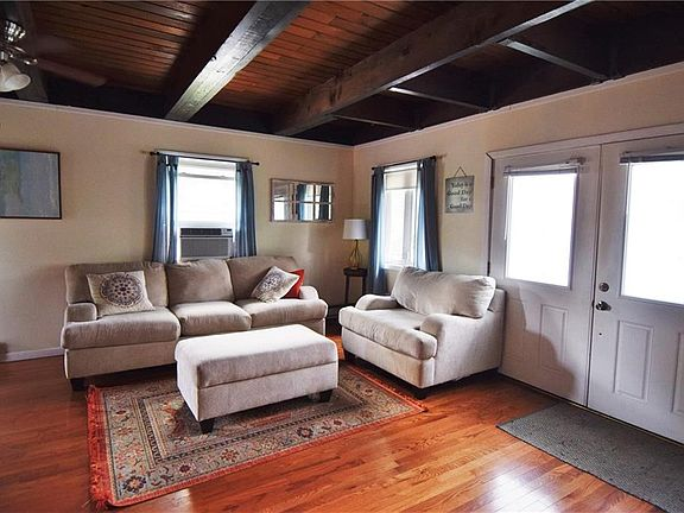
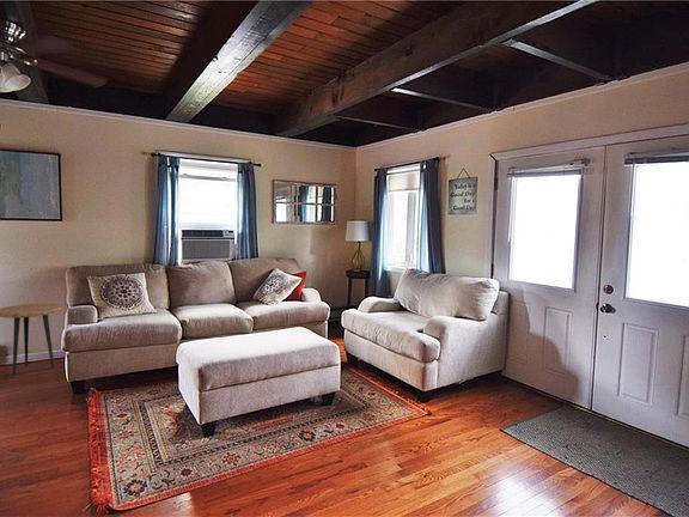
+ side table [0,303,62,377]
